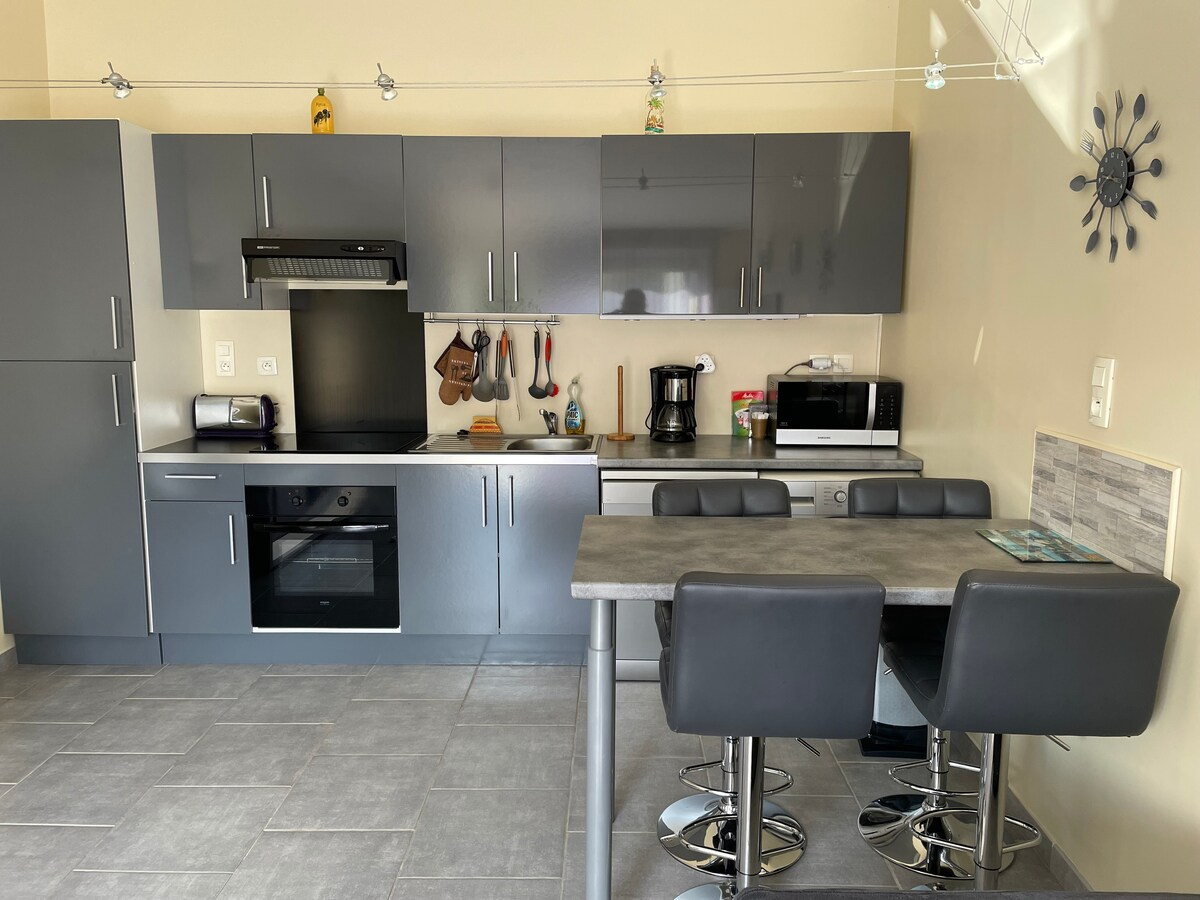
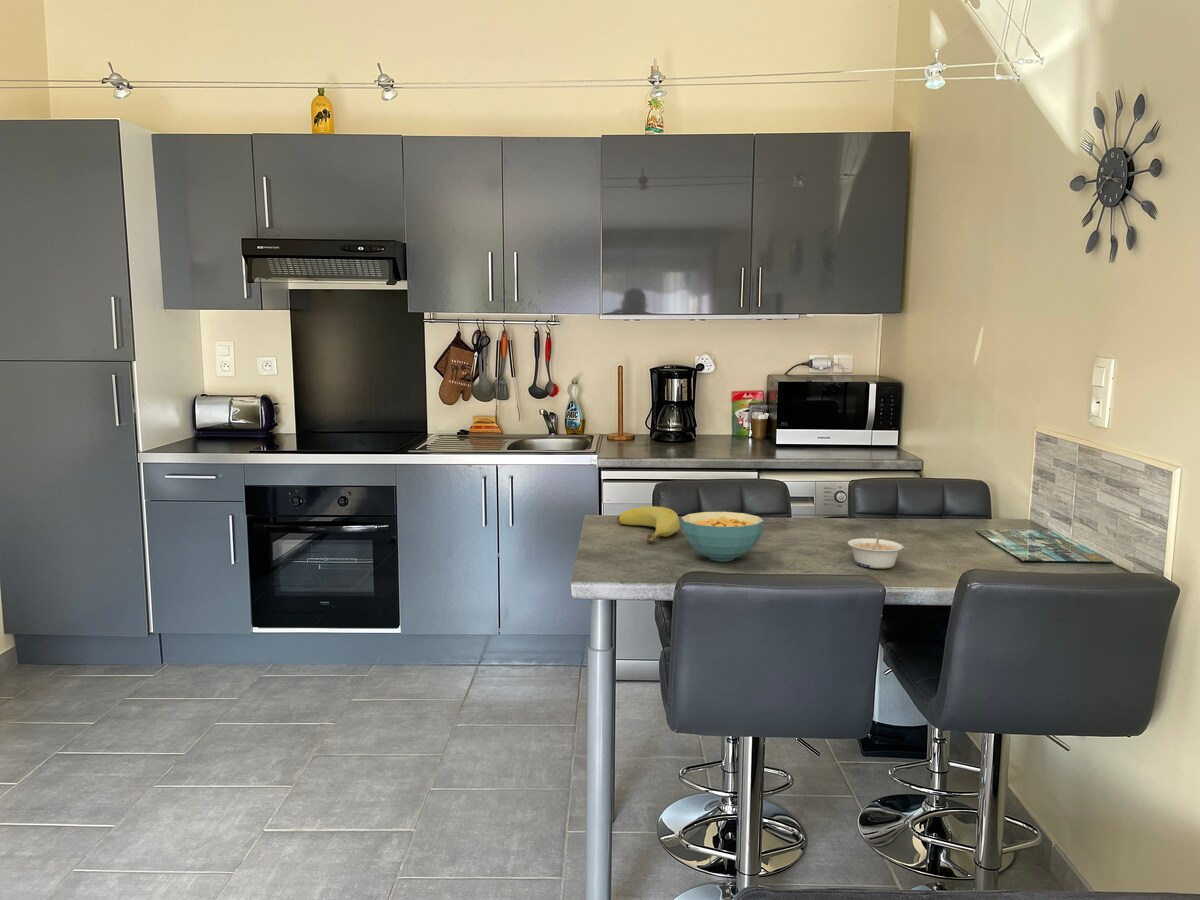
+ cereal bowl [680,511,765,562]
+ legume [847,531,904,569]
+ banana [616,505,681,543]
